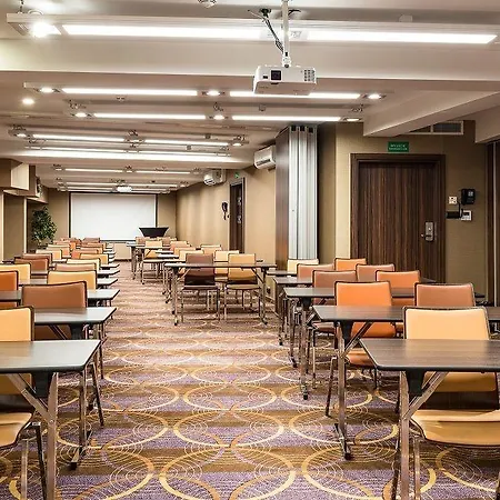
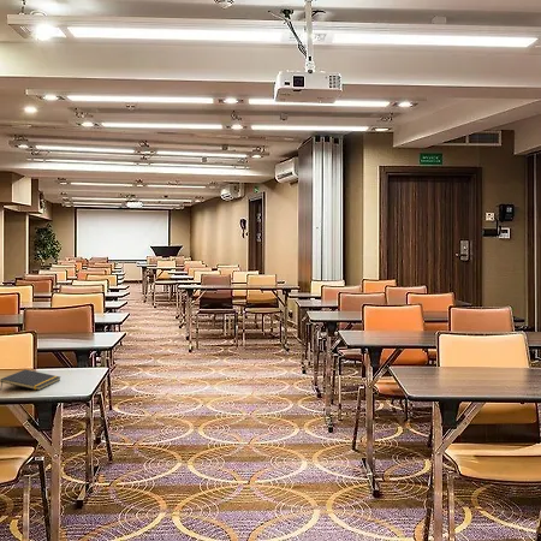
+ notepad [0,369,61,392]
